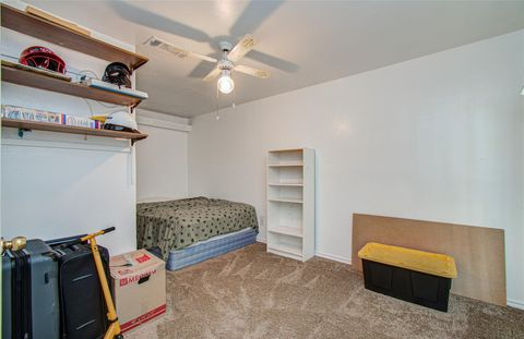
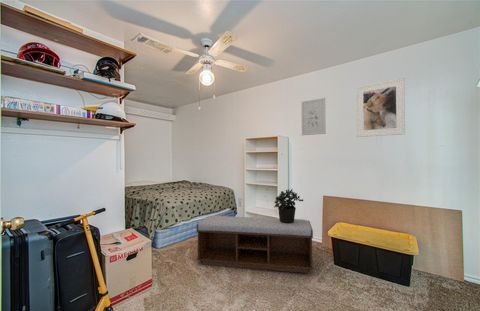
+ bench [196,215,314,274]
+ potted plant [273,188,304,223]
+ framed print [355,77,406,138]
+ wall art [300,97,327,136]
